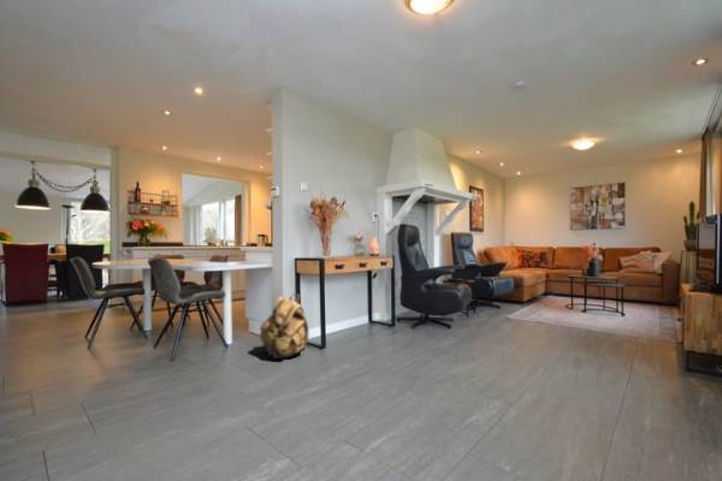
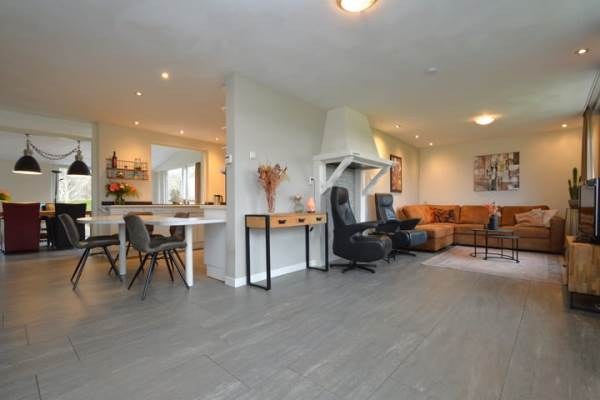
- backpack [259,292,309,360]
